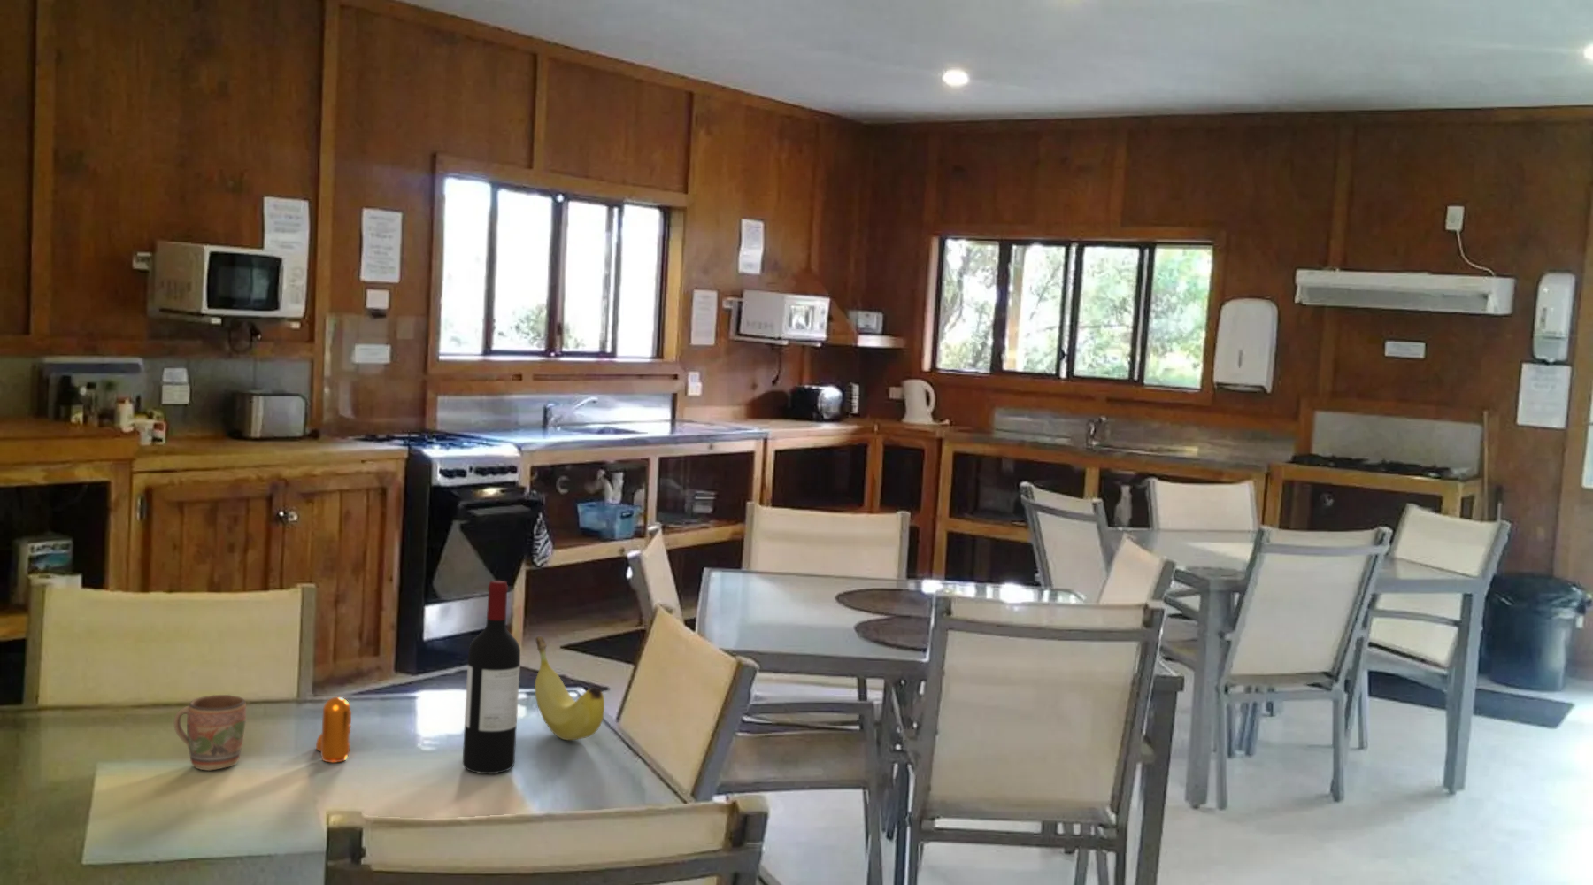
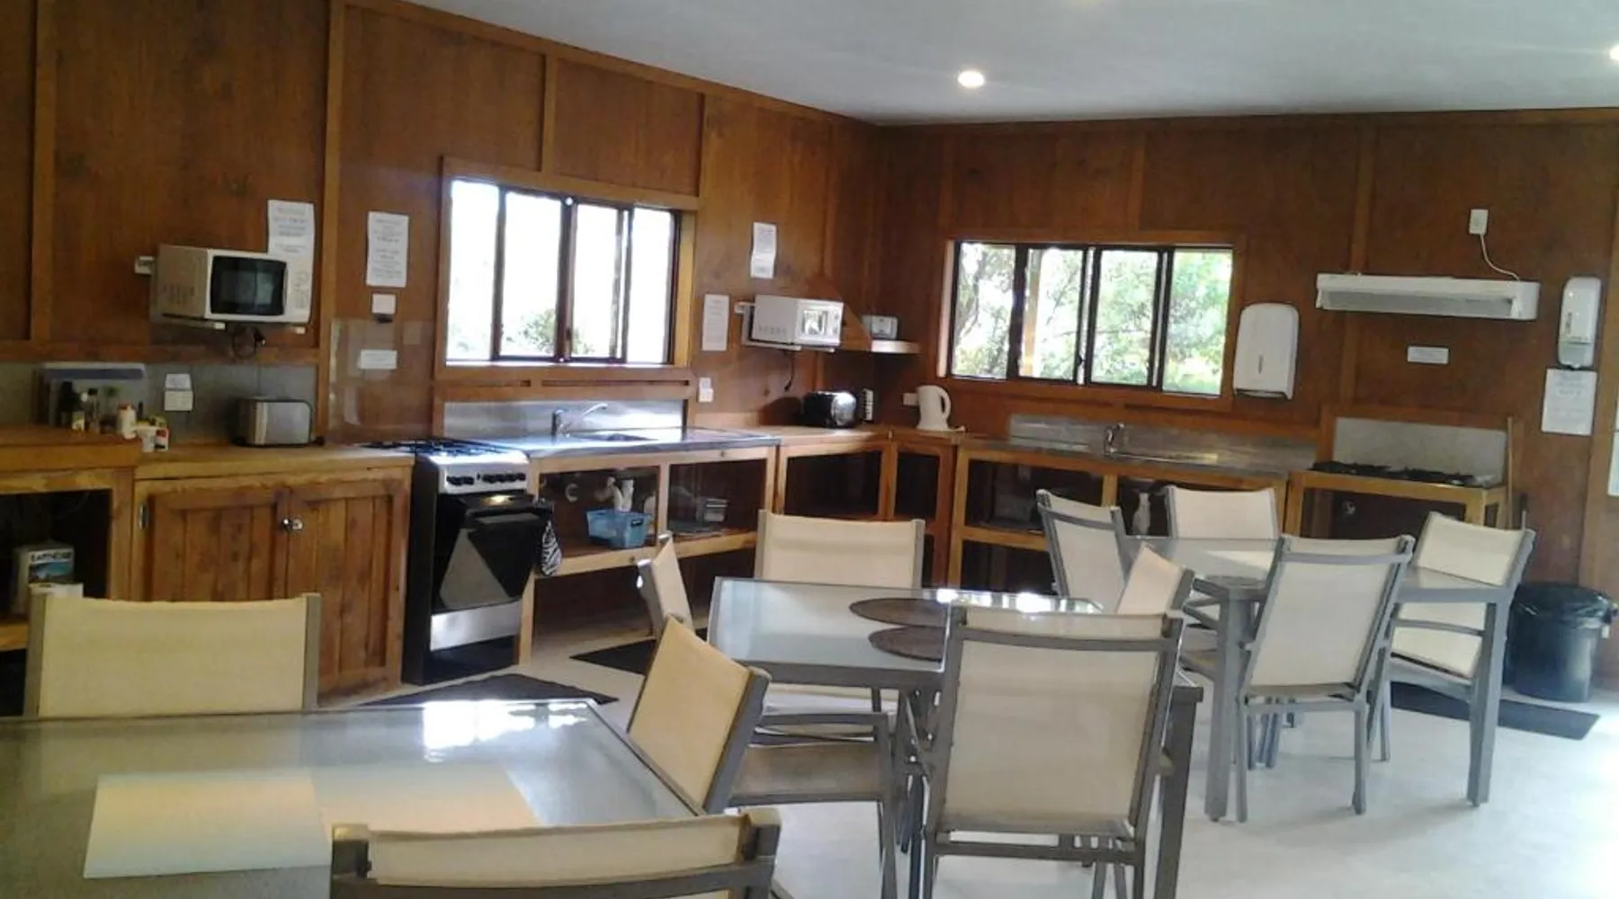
- wine bottle [462,580,521,775]
- pepper shaker [315,696,352,763]
- mug [172,694,247,772]
- banana [534,635,606,741]
